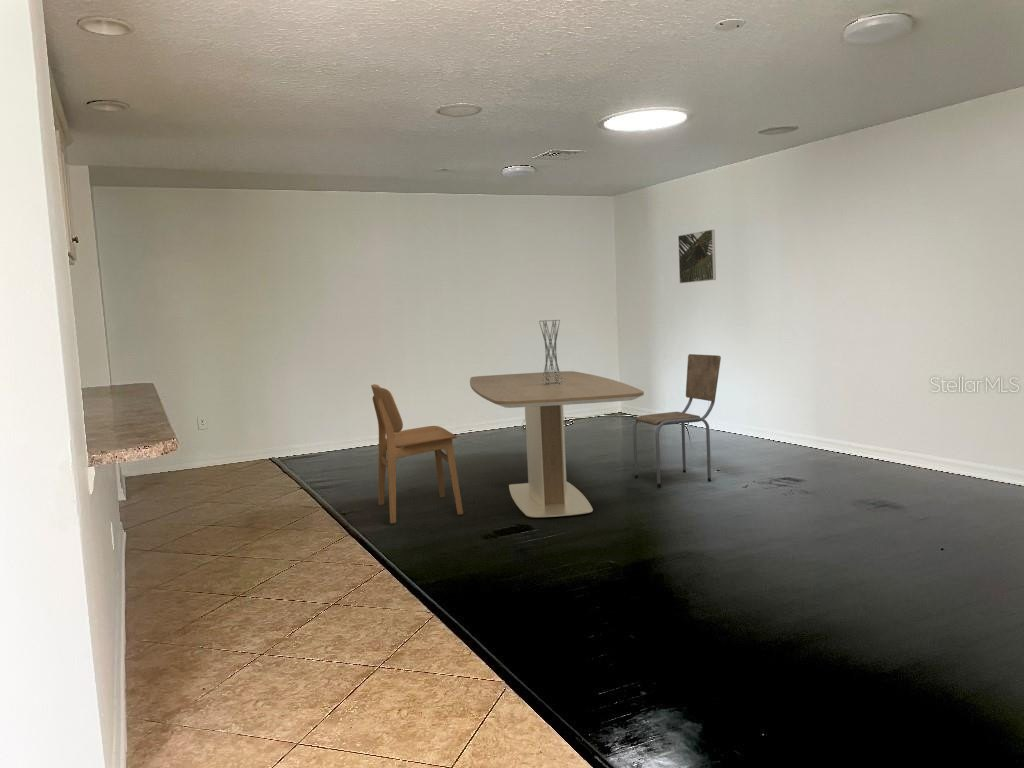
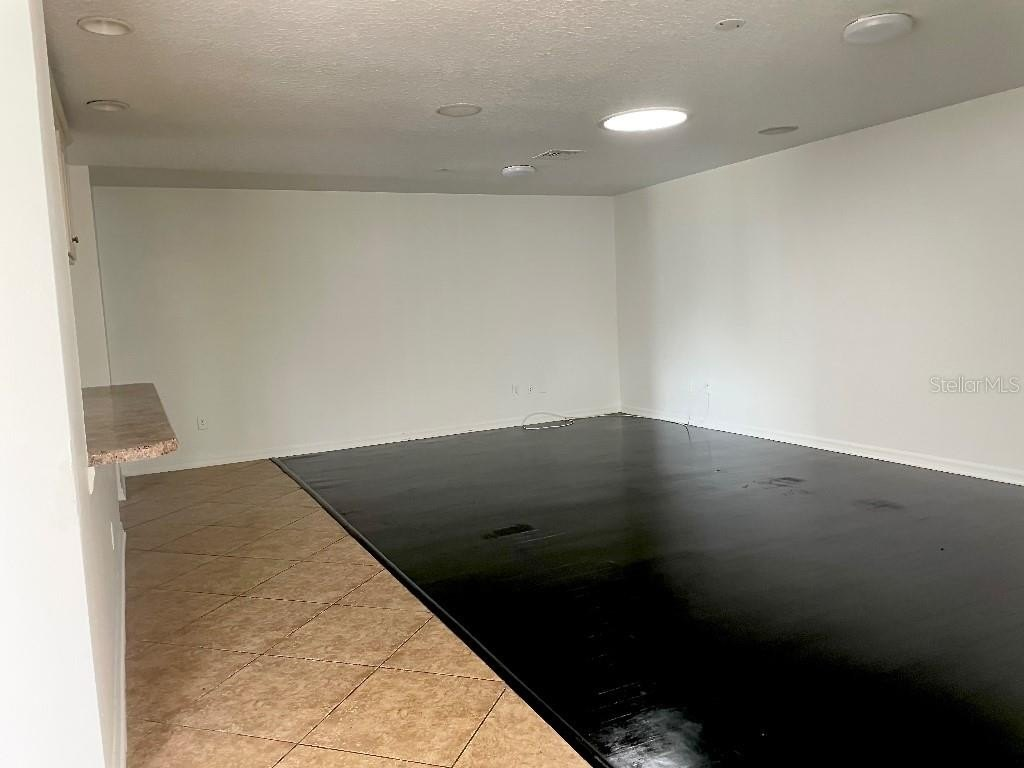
- dining table [469,370,645,518]
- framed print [677,229,717,284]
- vase [538,319,563,385]
- dining chair [370,383,464,525]
- dining chair [632,353,722,489]
